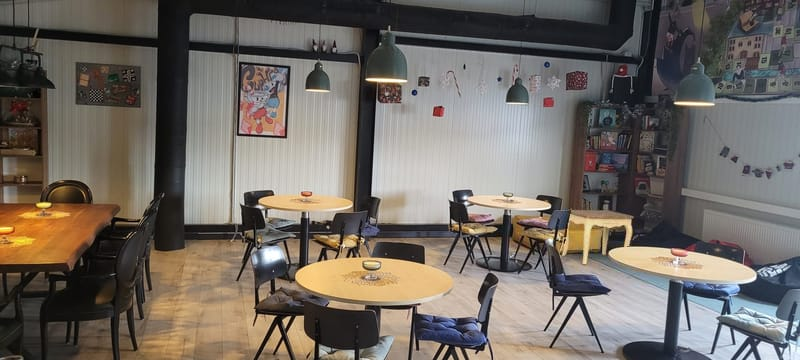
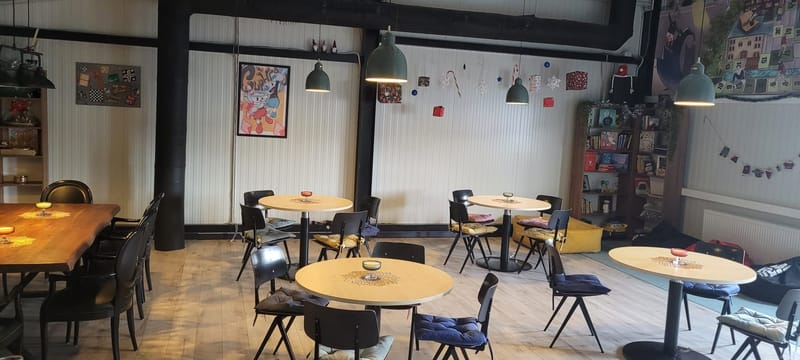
- side table [561,209,635,265]
